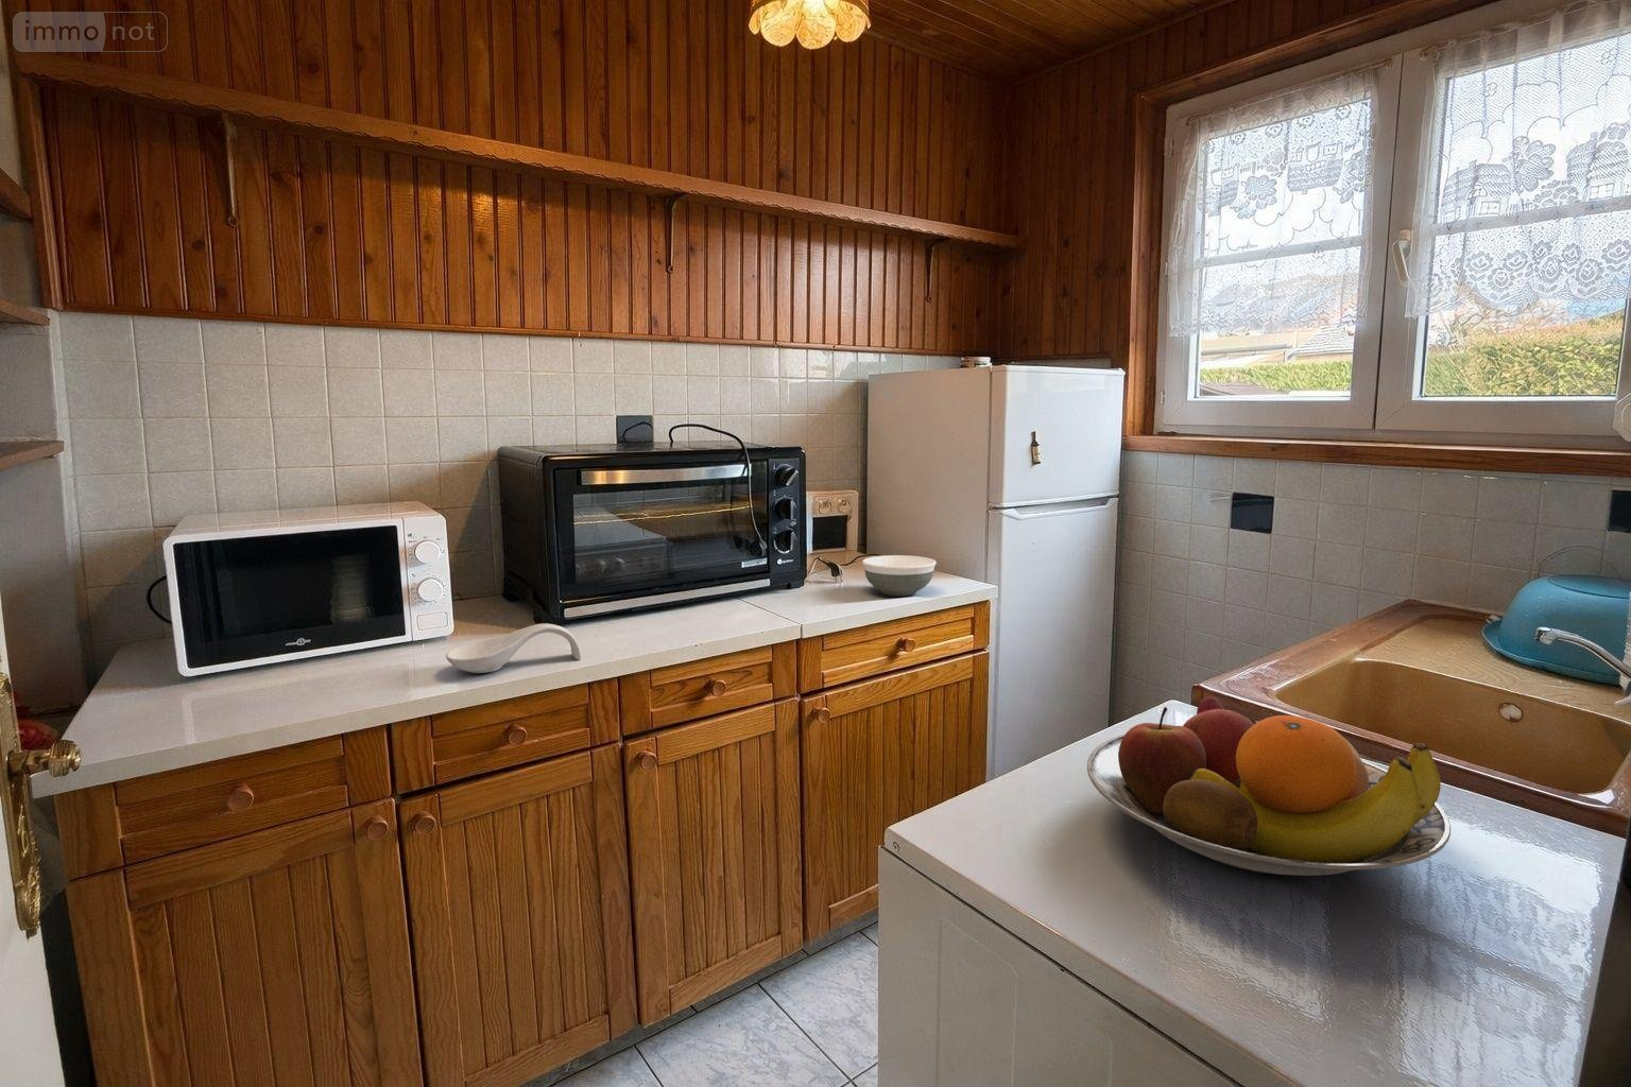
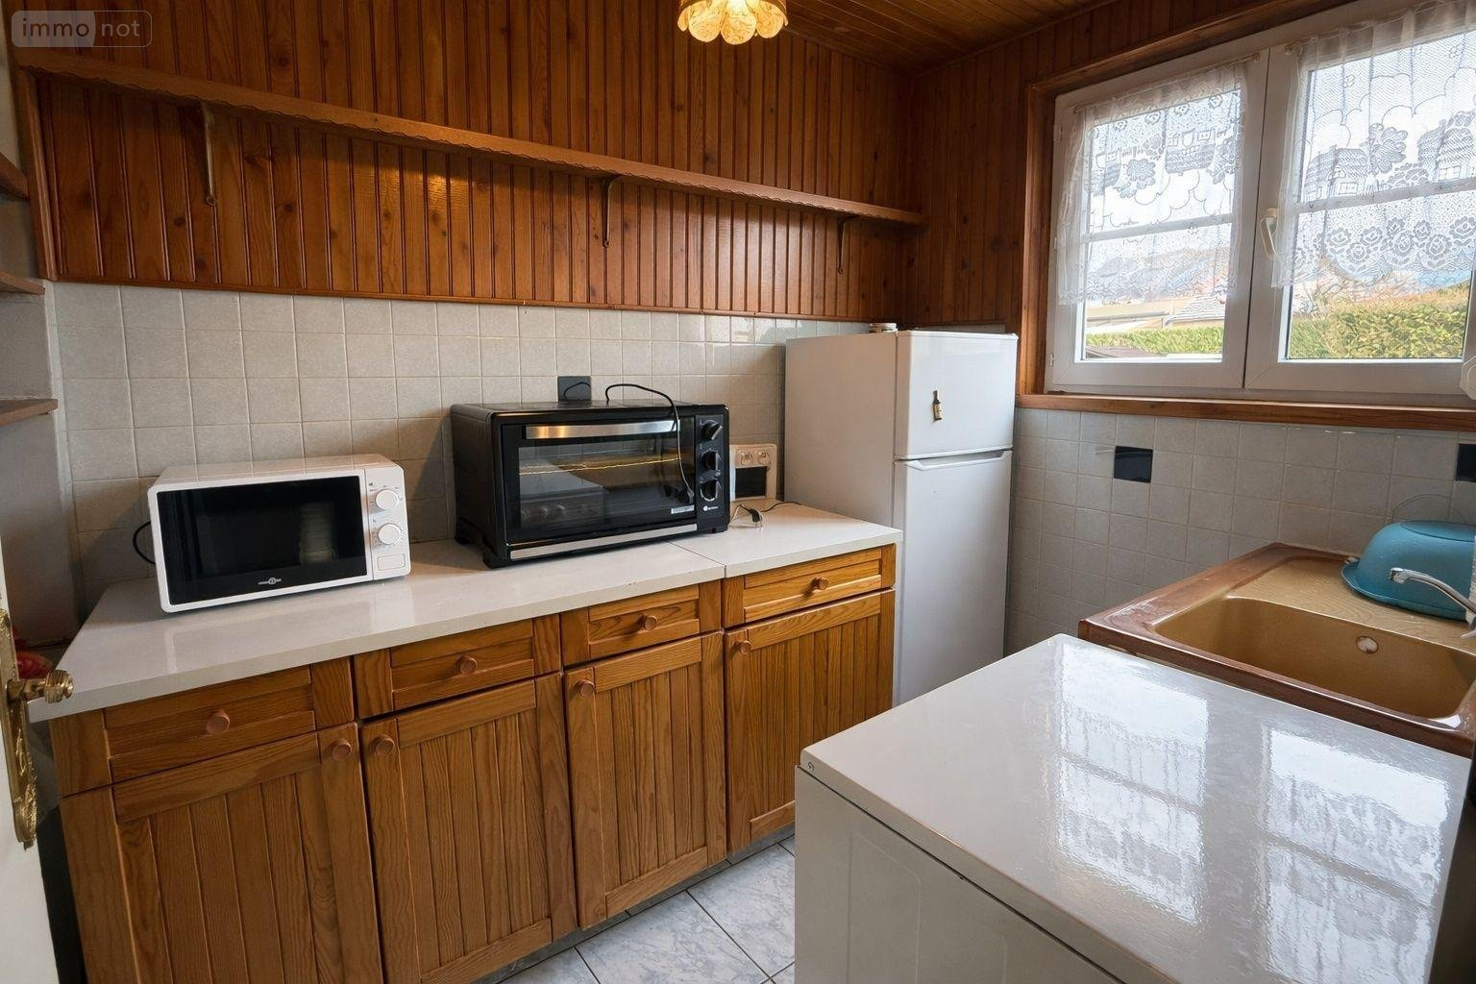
- spoon rest [445,624,581,675]
- bowl [862,554,938,597]
- fruit bowl [1086,695,1451,877]
